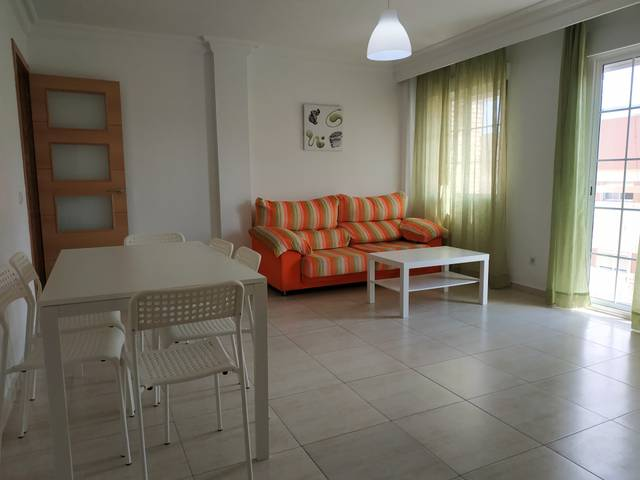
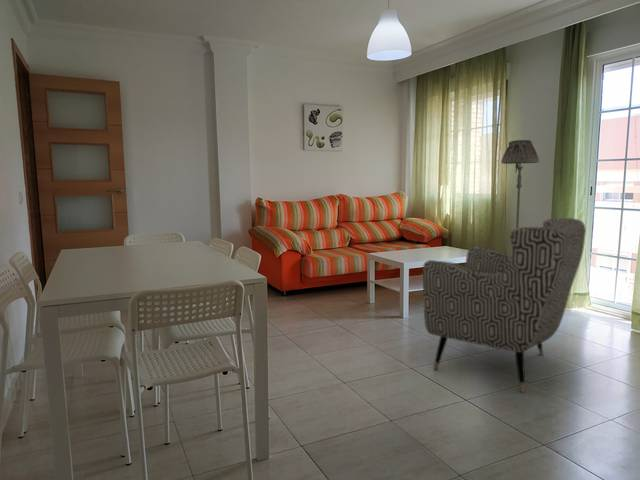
+ floor lamp [500,139,540,229]
+ armchair [422,217,587,392]
